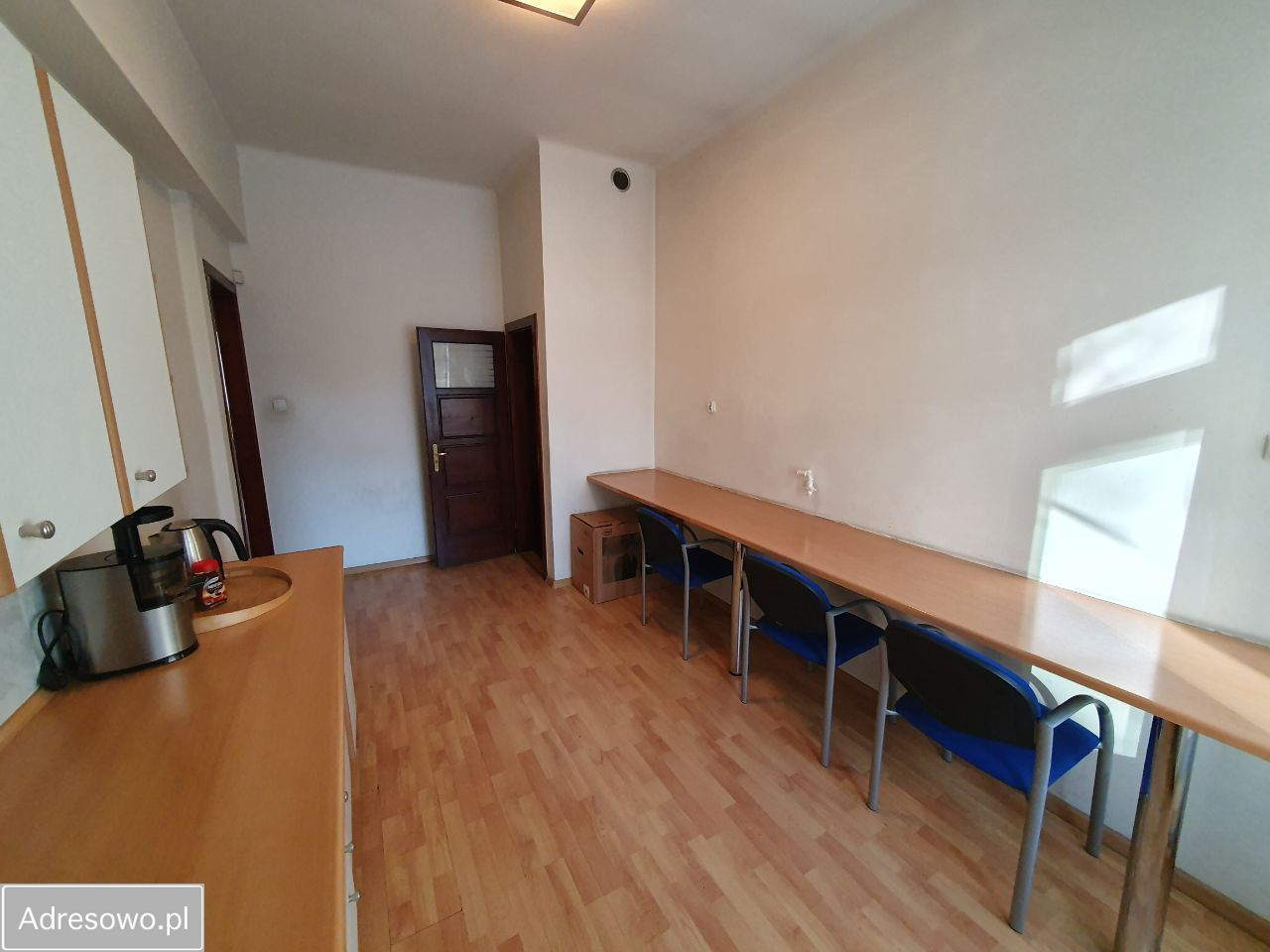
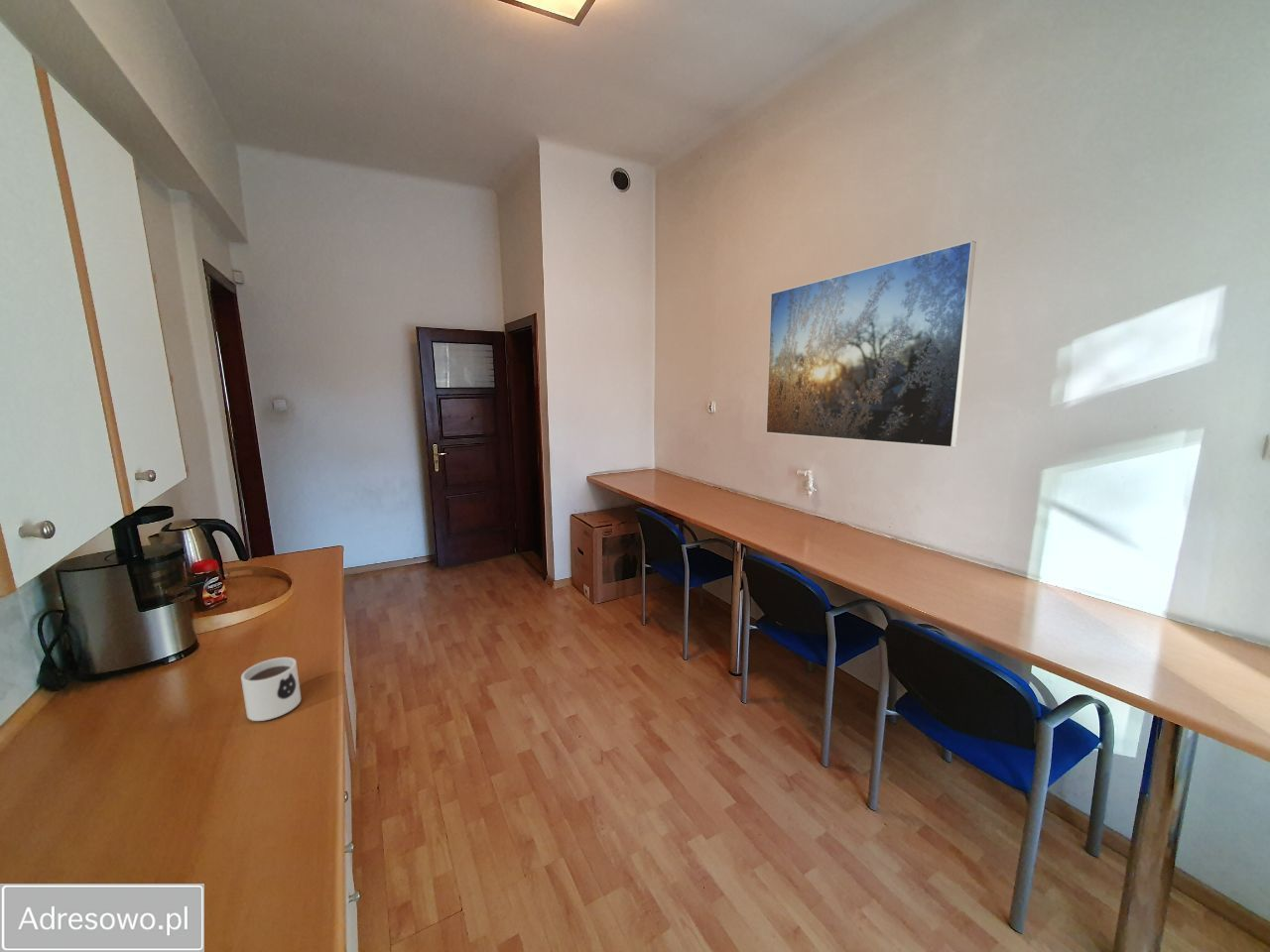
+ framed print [765,240,977,448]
+ mug [240,656,302,722]
